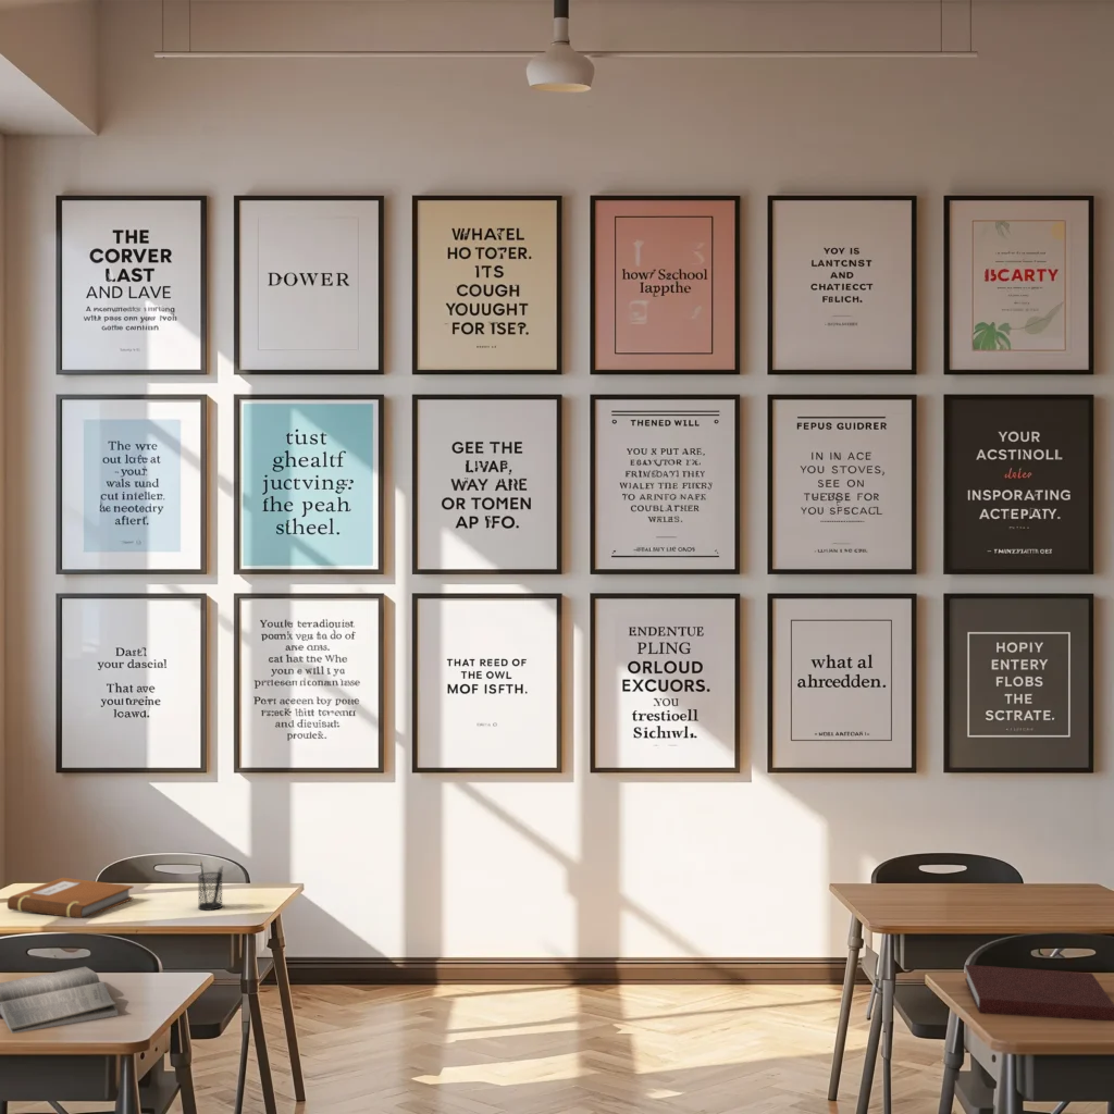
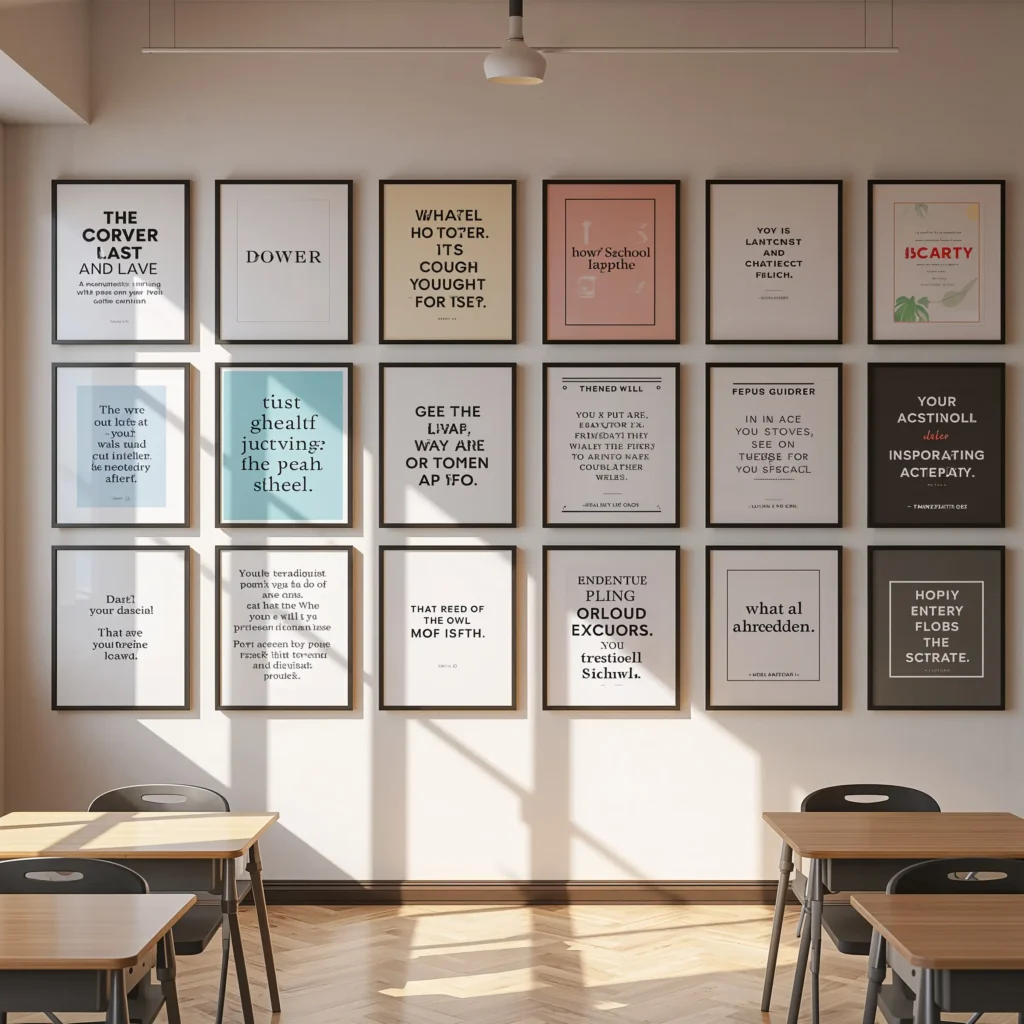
- pencil holder [197,861,224,912]
- notebook [964,964,1114,1023]
- hardback book [0,966,120,1035]
- notebook [7,877,134,919]
